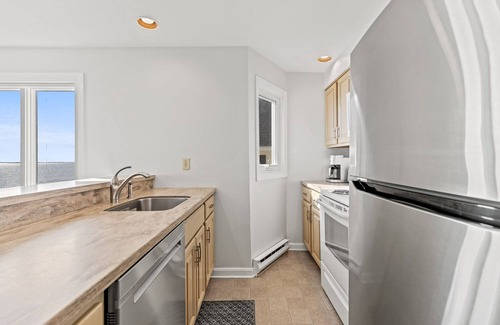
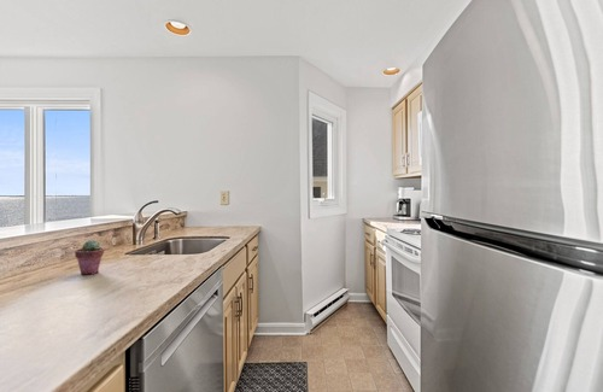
+ potted succulent [74,239,105,275]
